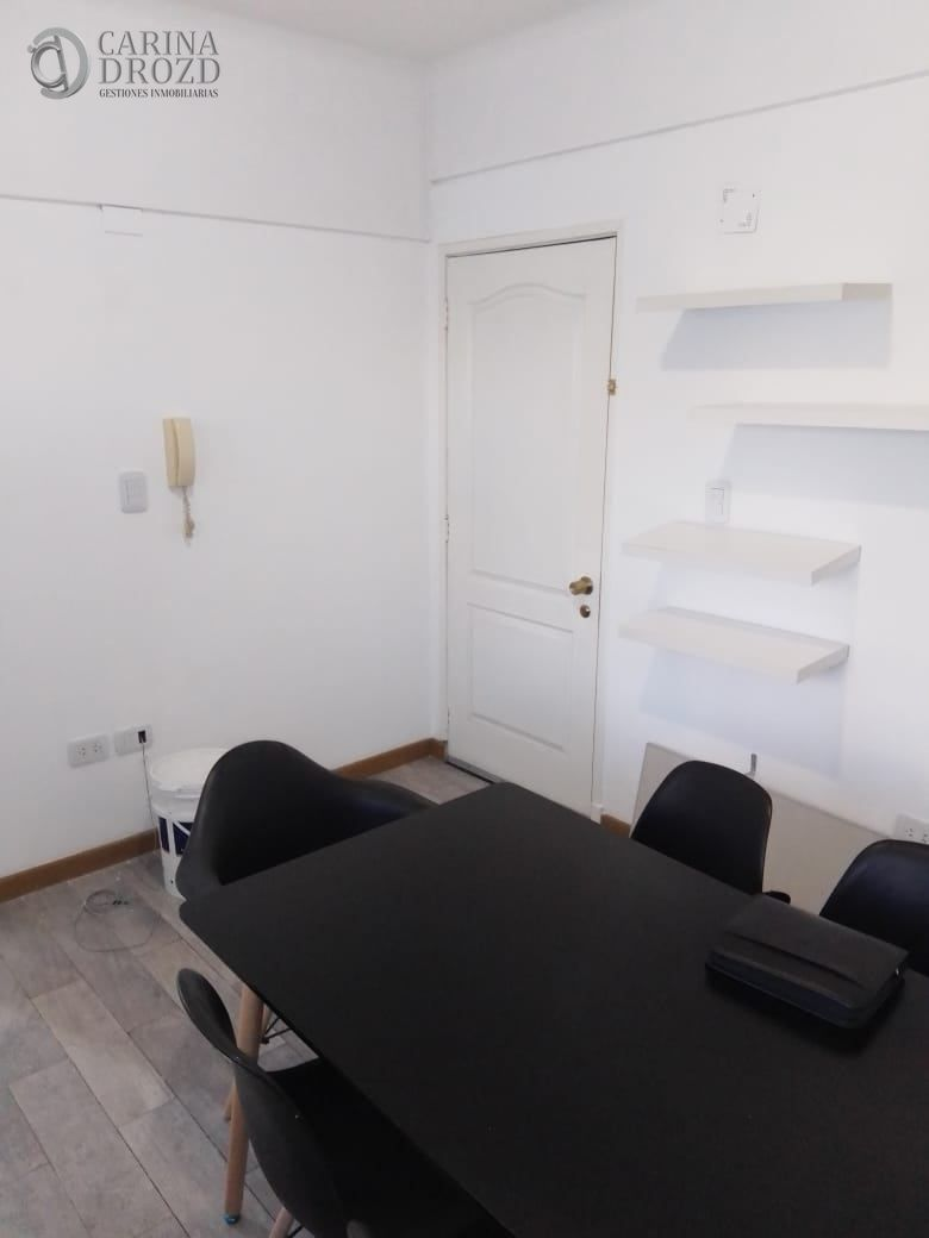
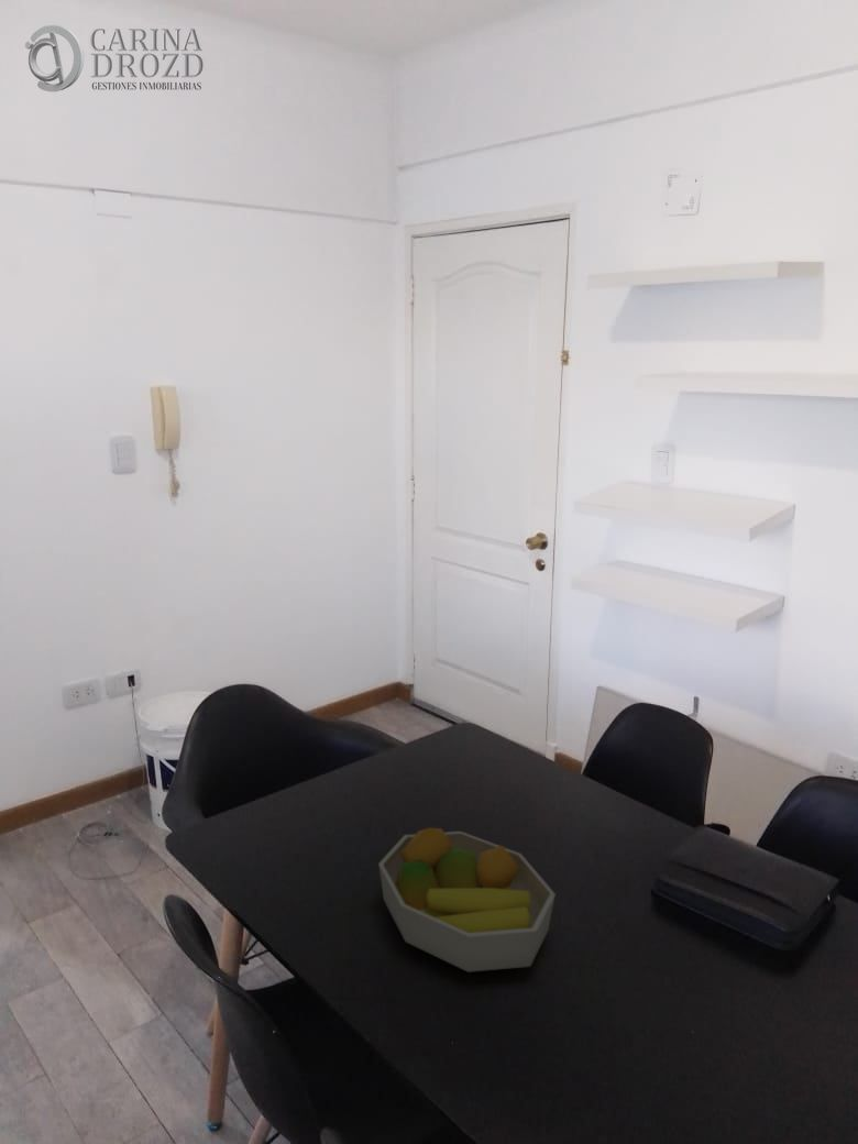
+ fruit bowl [377,826,557,974]
